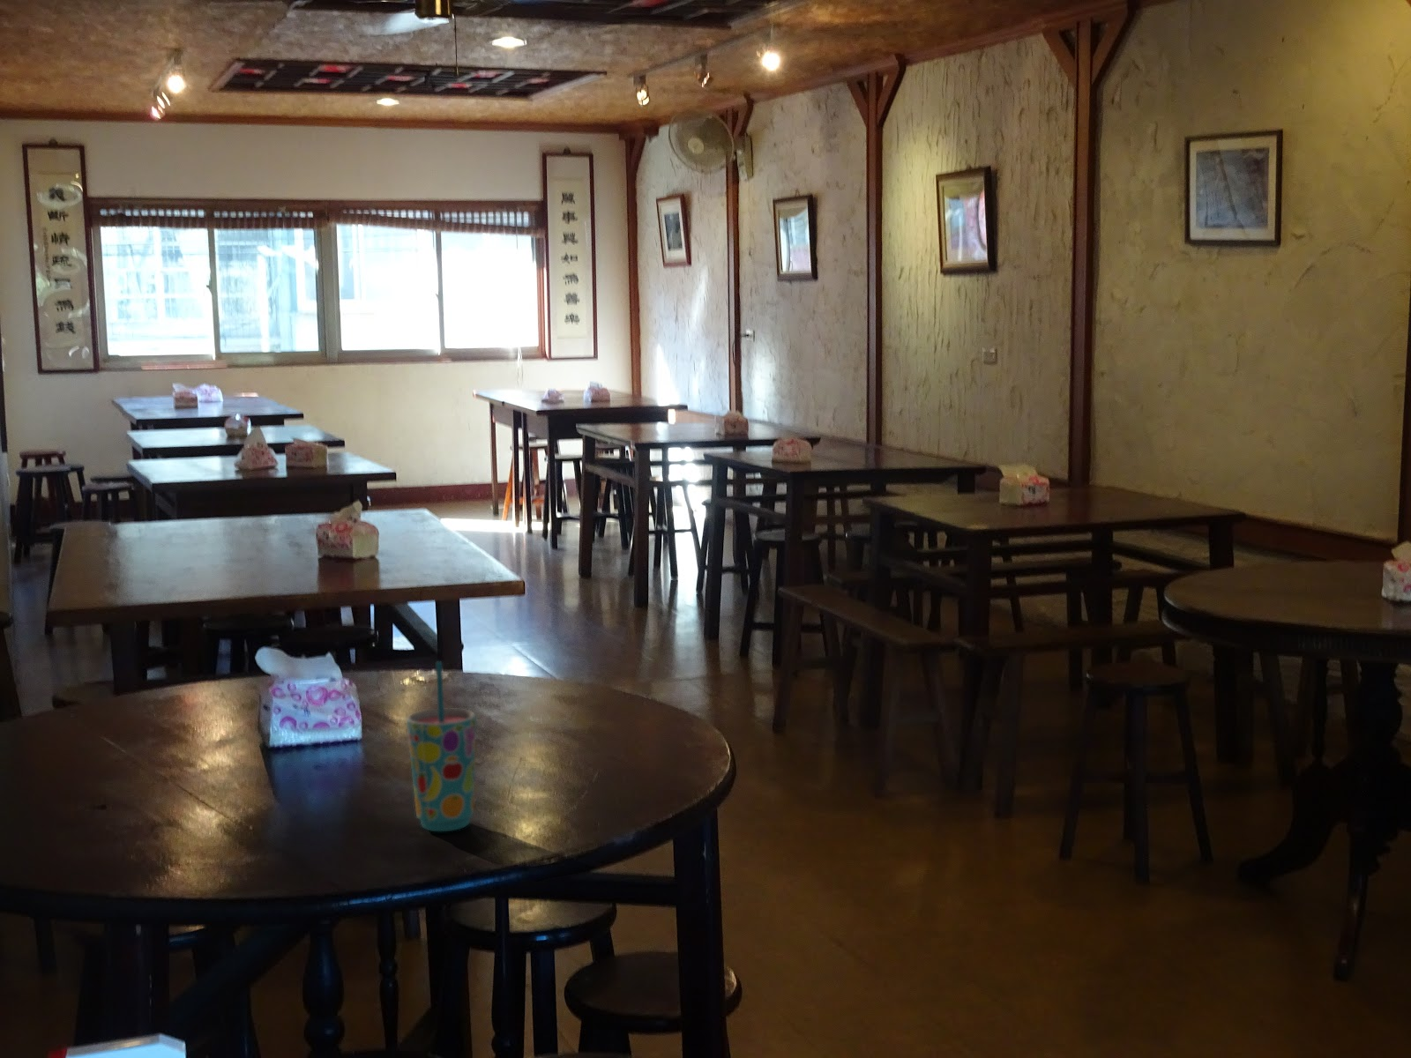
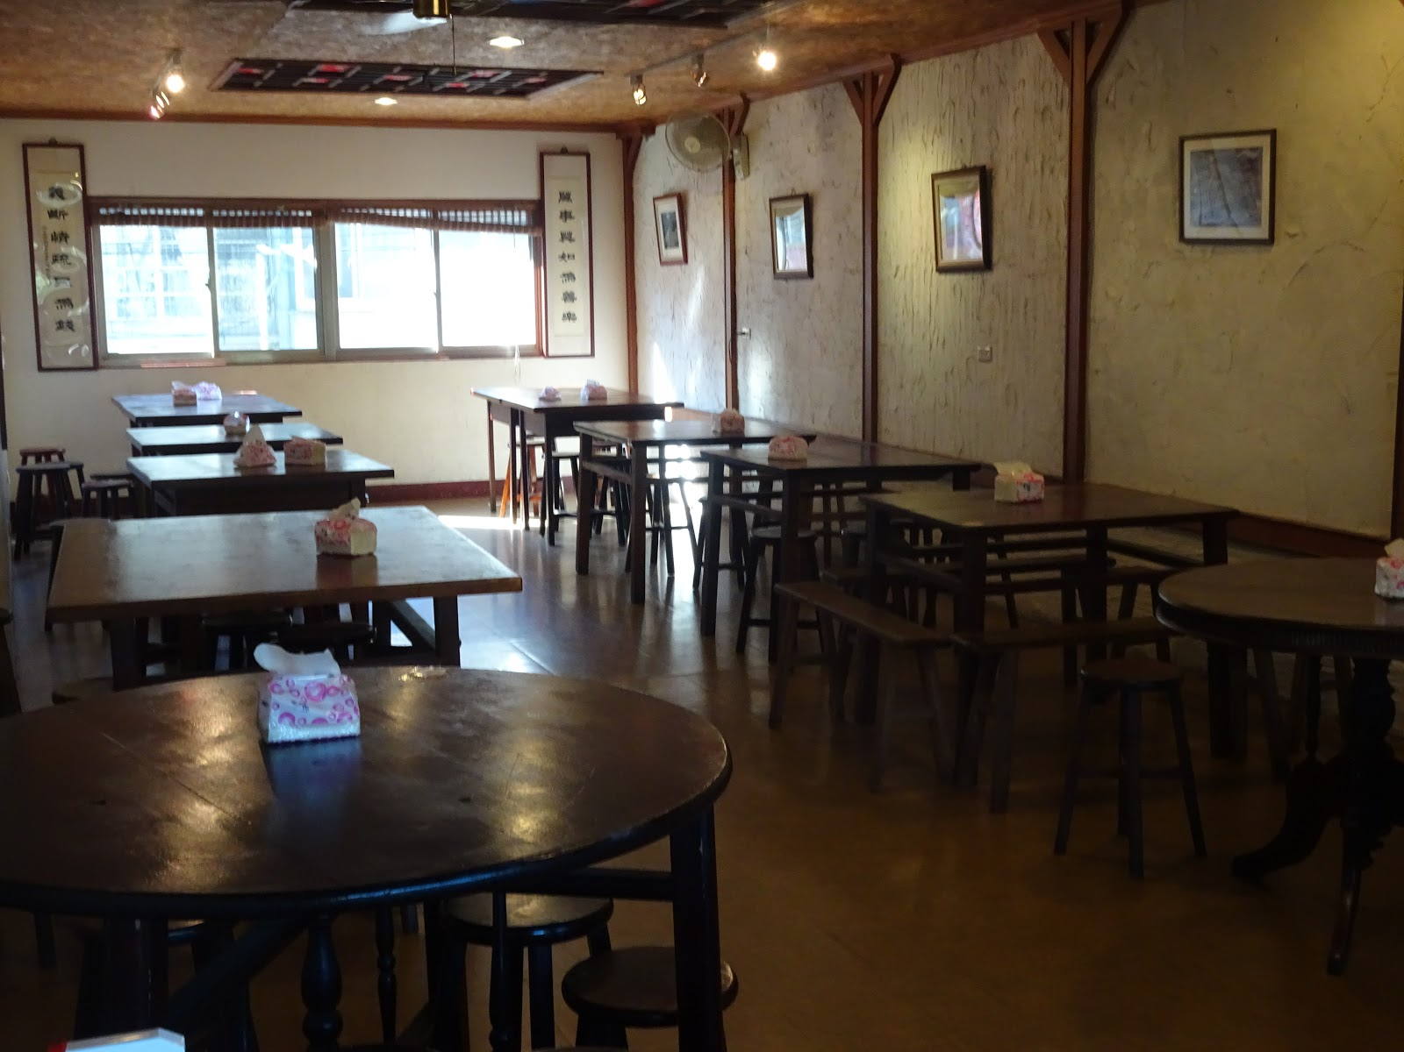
- cup [406,660,477,832]
